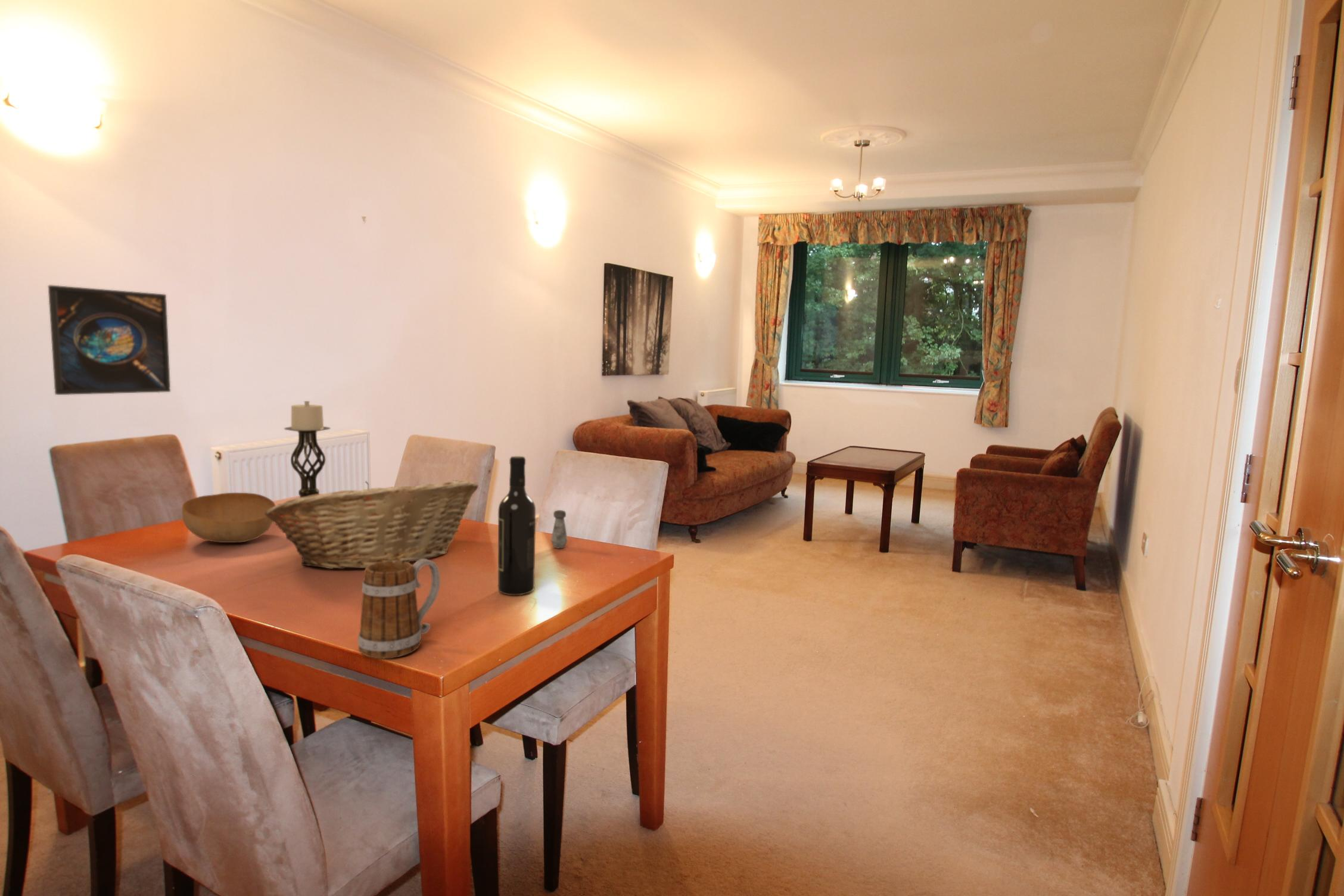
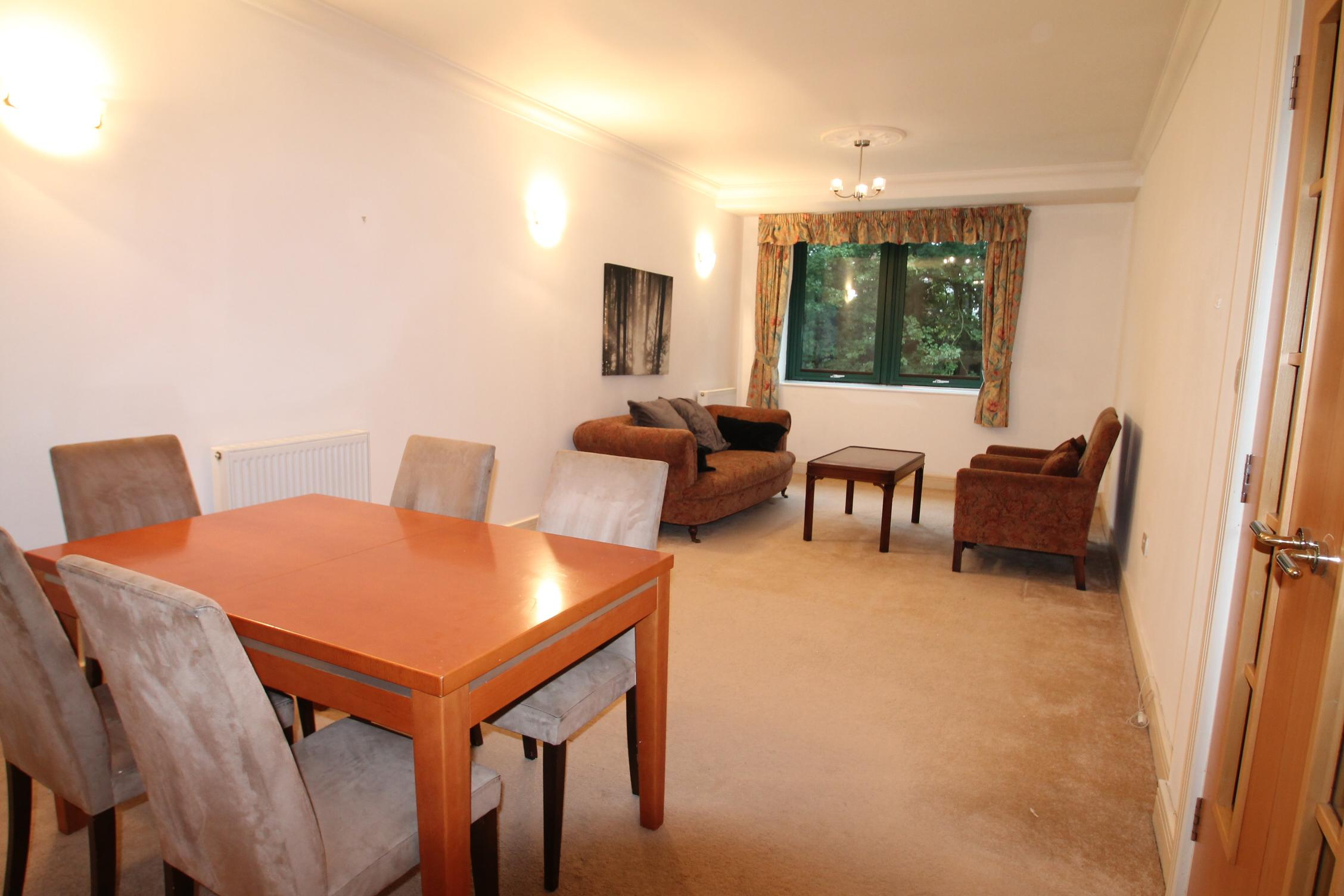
- wine bottle [497,456,536,596]
- bowl [181,492,276,543]
- fruit basket [265,479,480,570]
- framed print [48,285,171,396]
- mug [357,559,441,659]
- salt shaker [550,509,568,549]
- candle holder [283,400,331,498]
